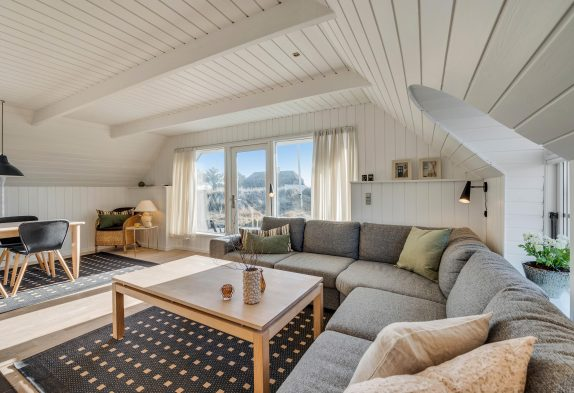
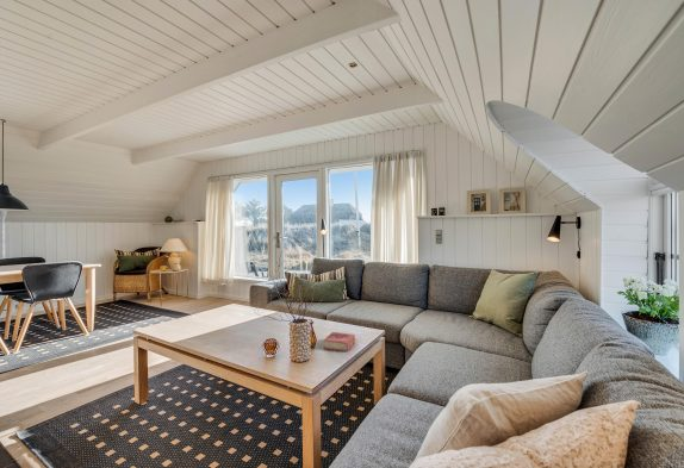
+ book [323,331,356,352]
